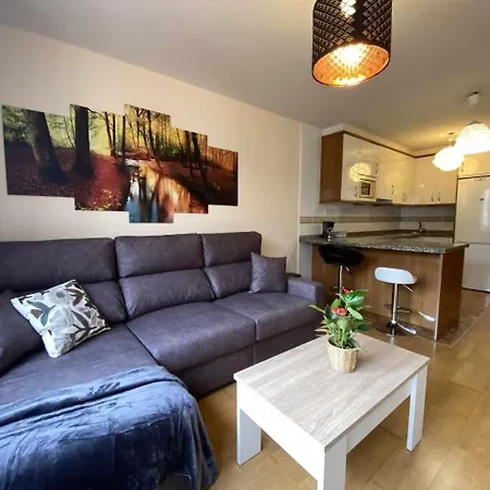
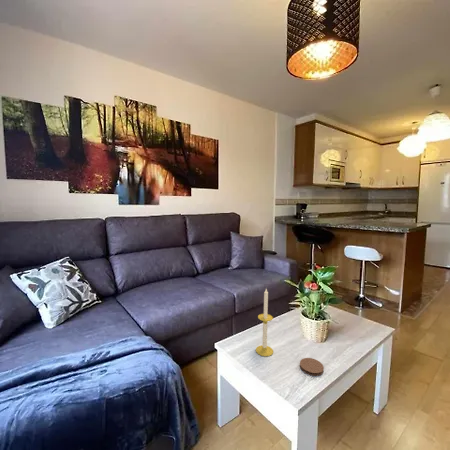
+ coaster [299,357,325,377]
+ candle [255,288,274,357]
